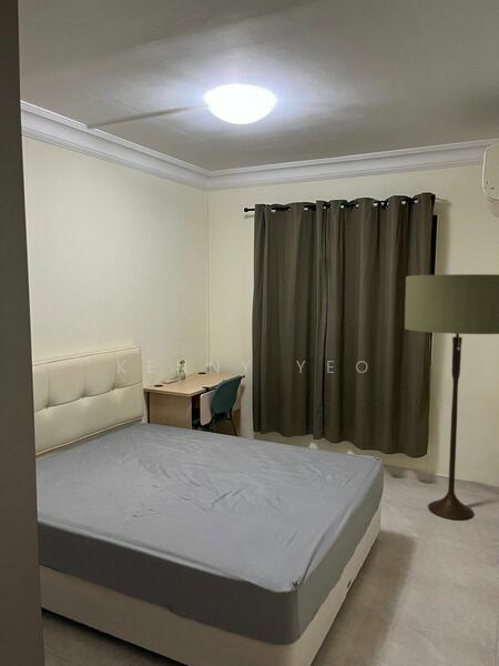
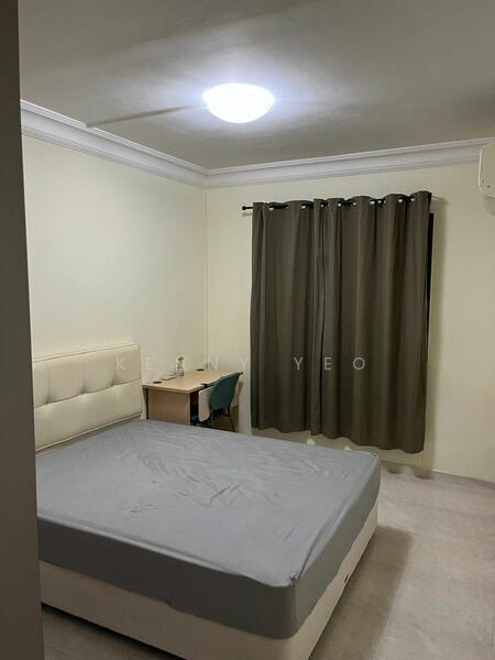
- floor lamp [404,273,499,521]
